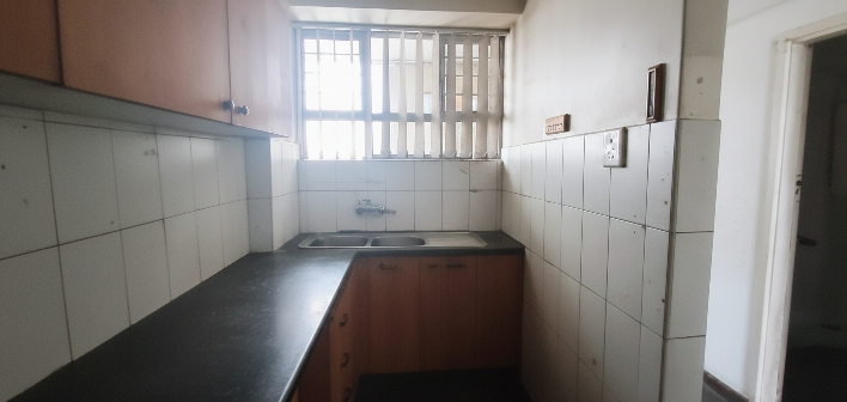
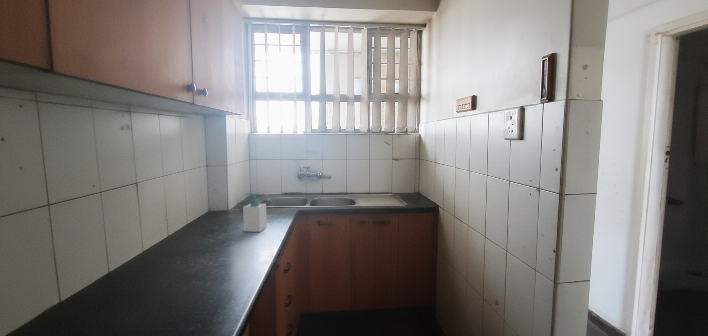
+ soap bottle [242,192,268,233]
